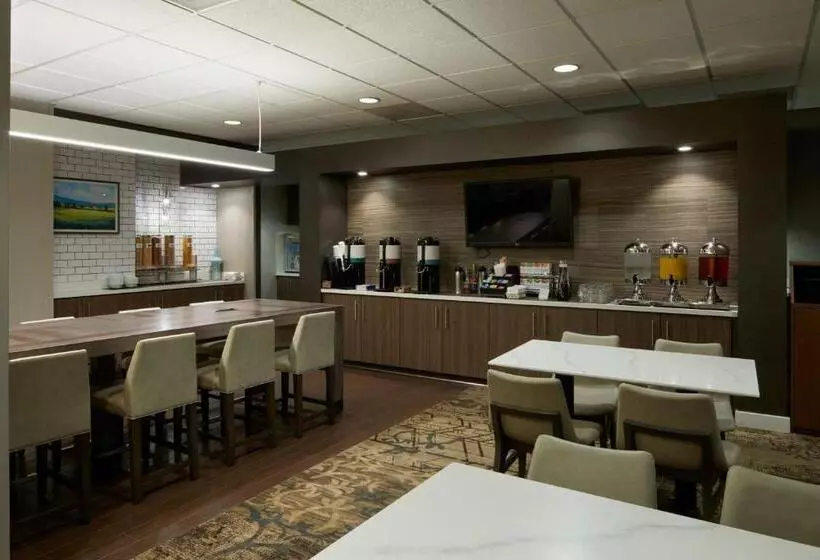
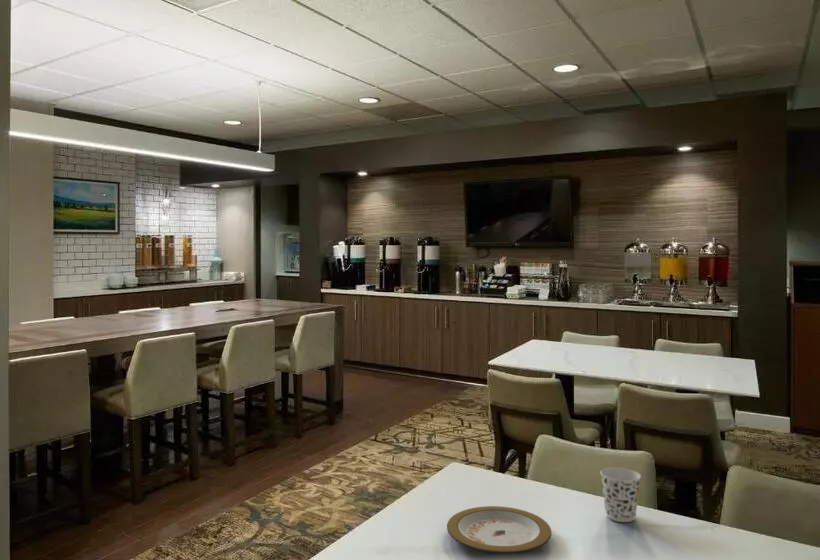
+ cup [599,467,642,523]
+ plate [446,505,552,554]
